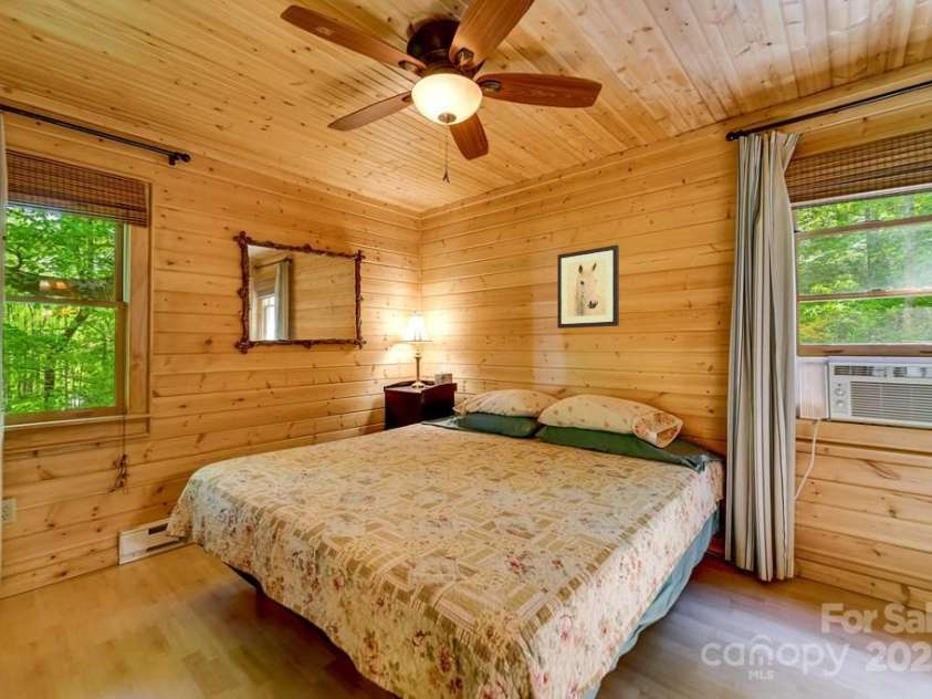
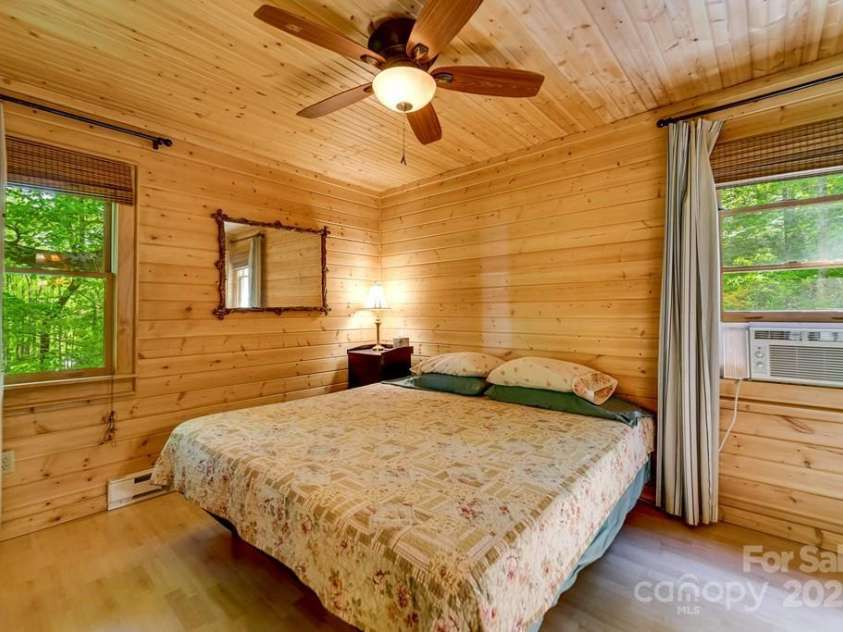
- wall art [556,244,620,330]
